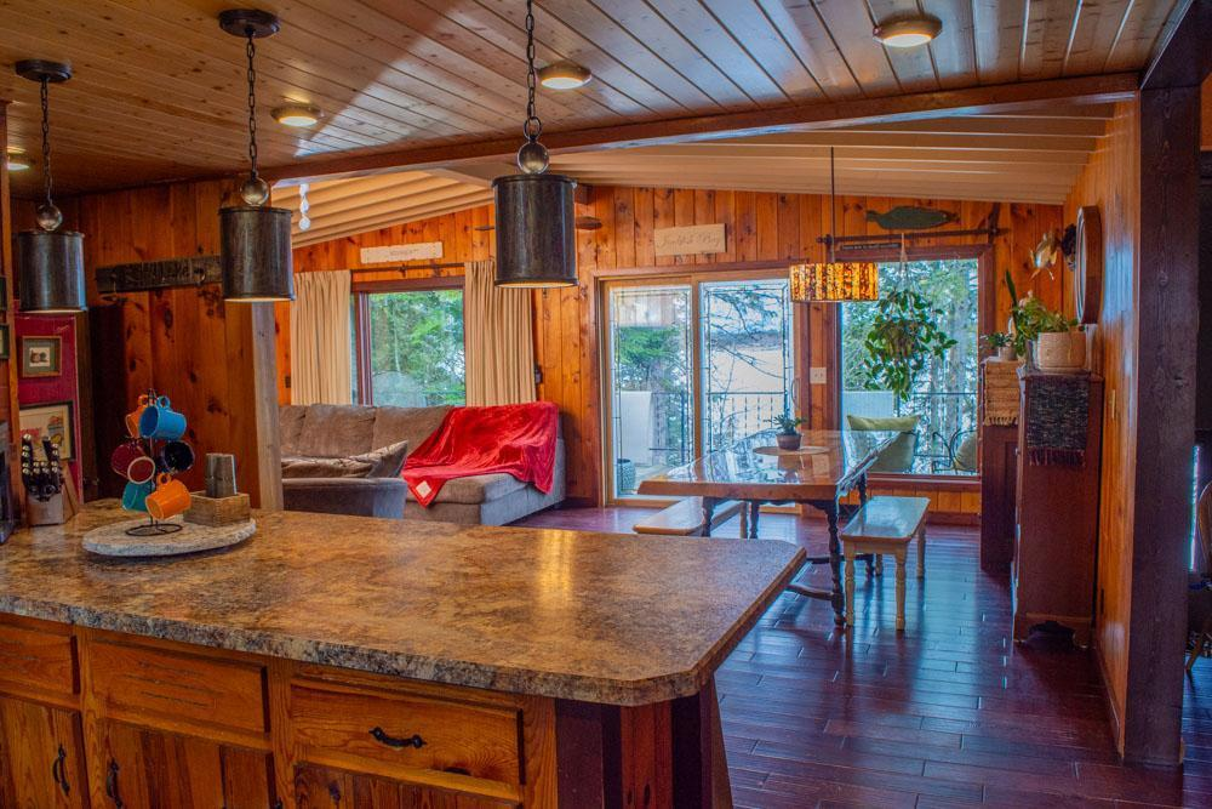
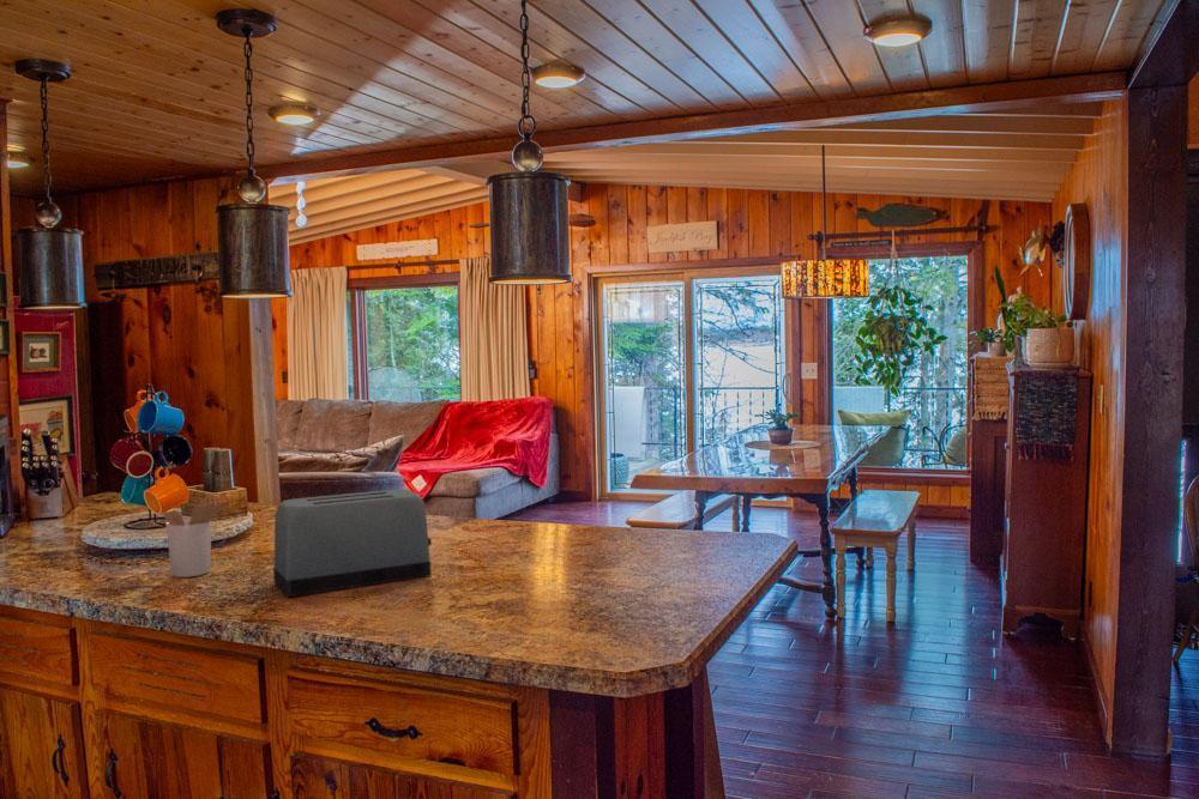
+ toaster [272,489,433,598]
+ utensil holder [162,492,228,579]
